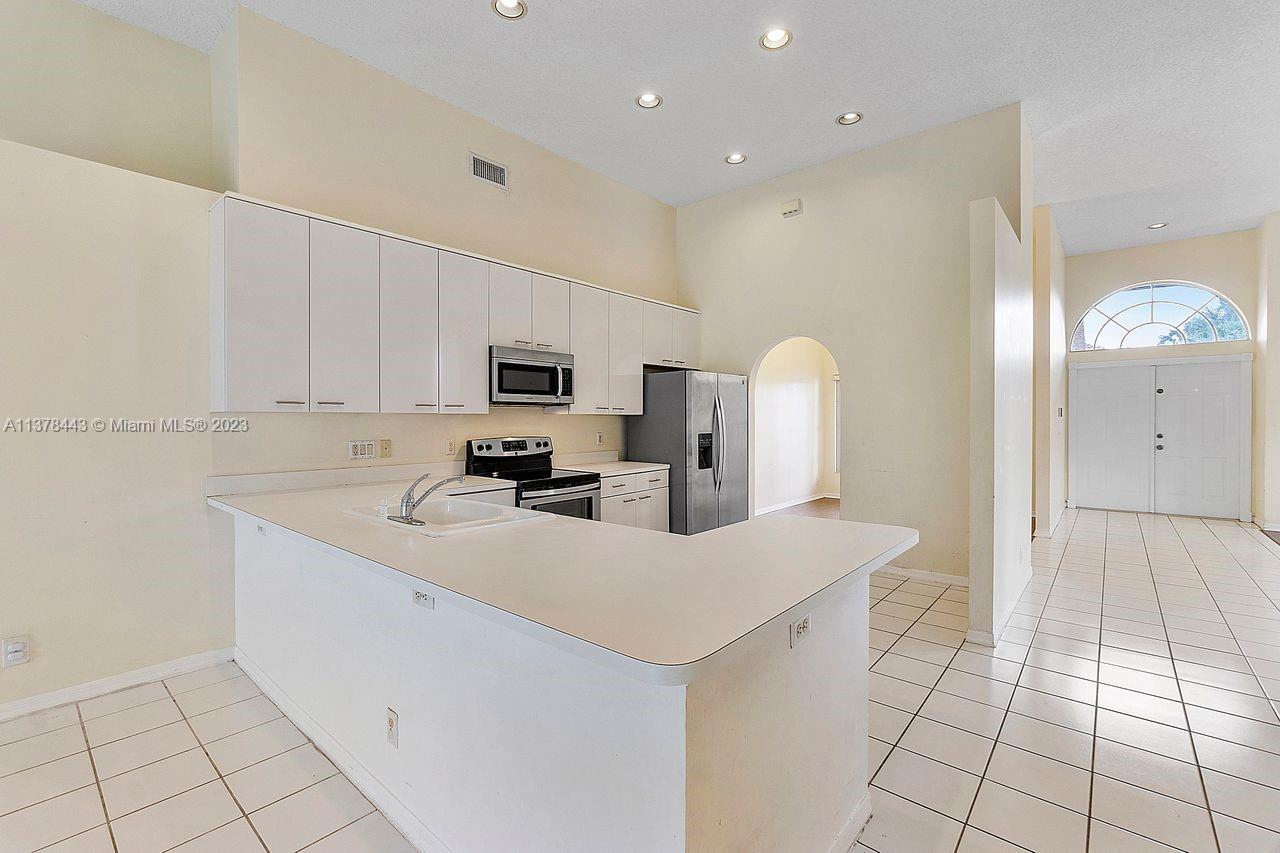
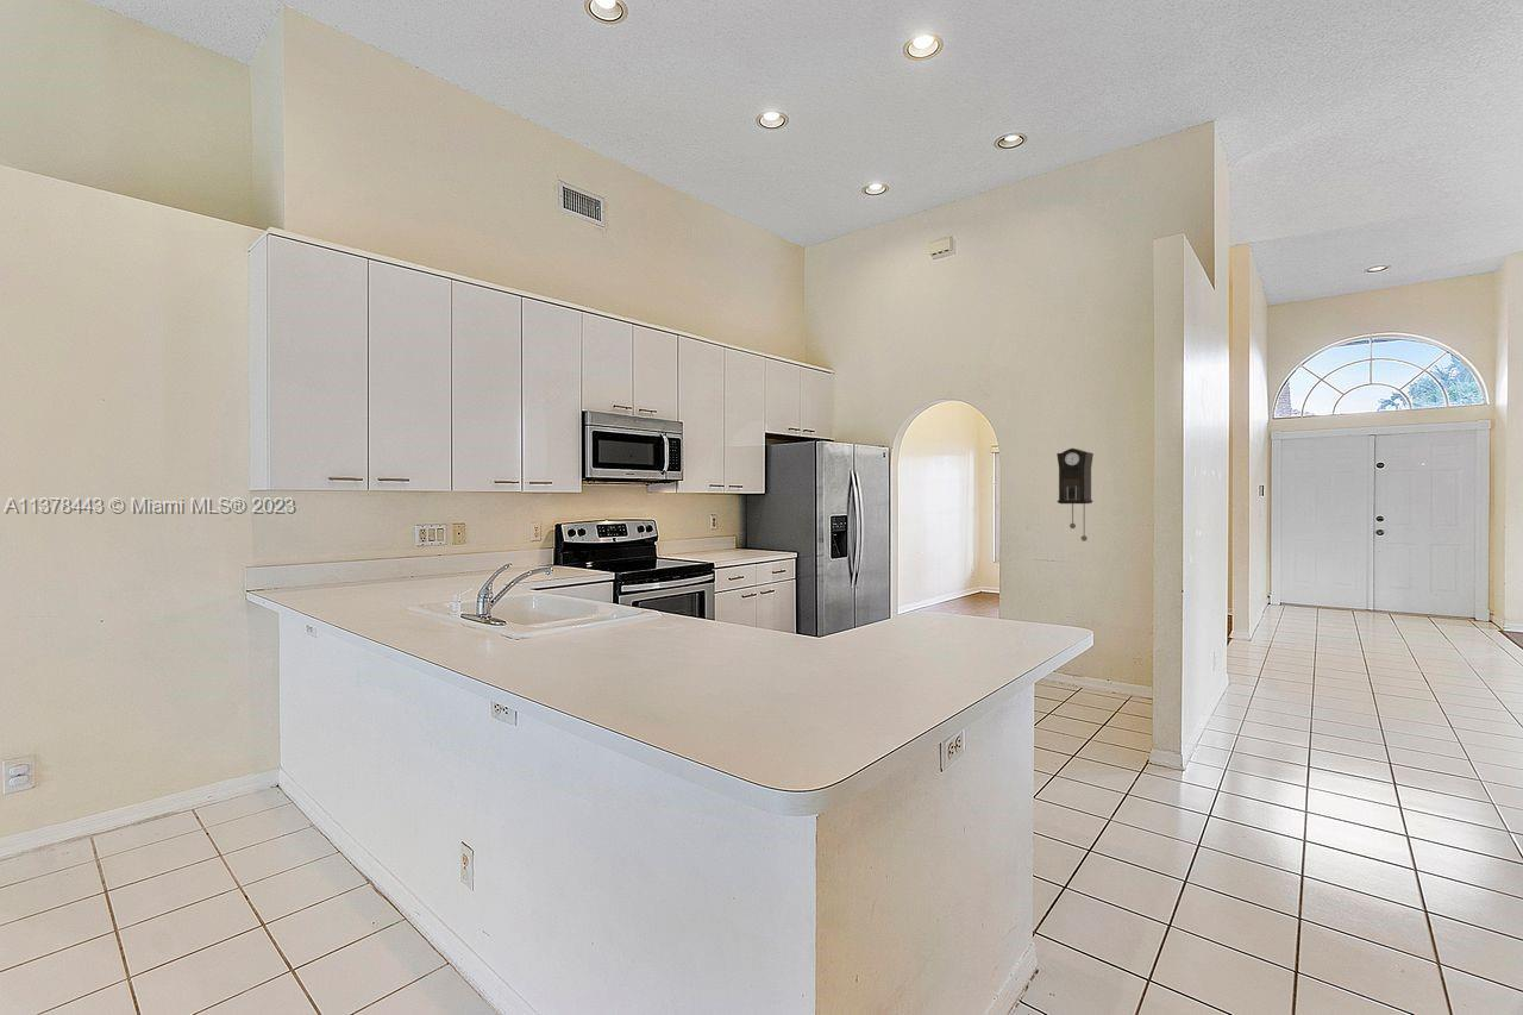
+ pendulum clock [1055,447,1095,543]
